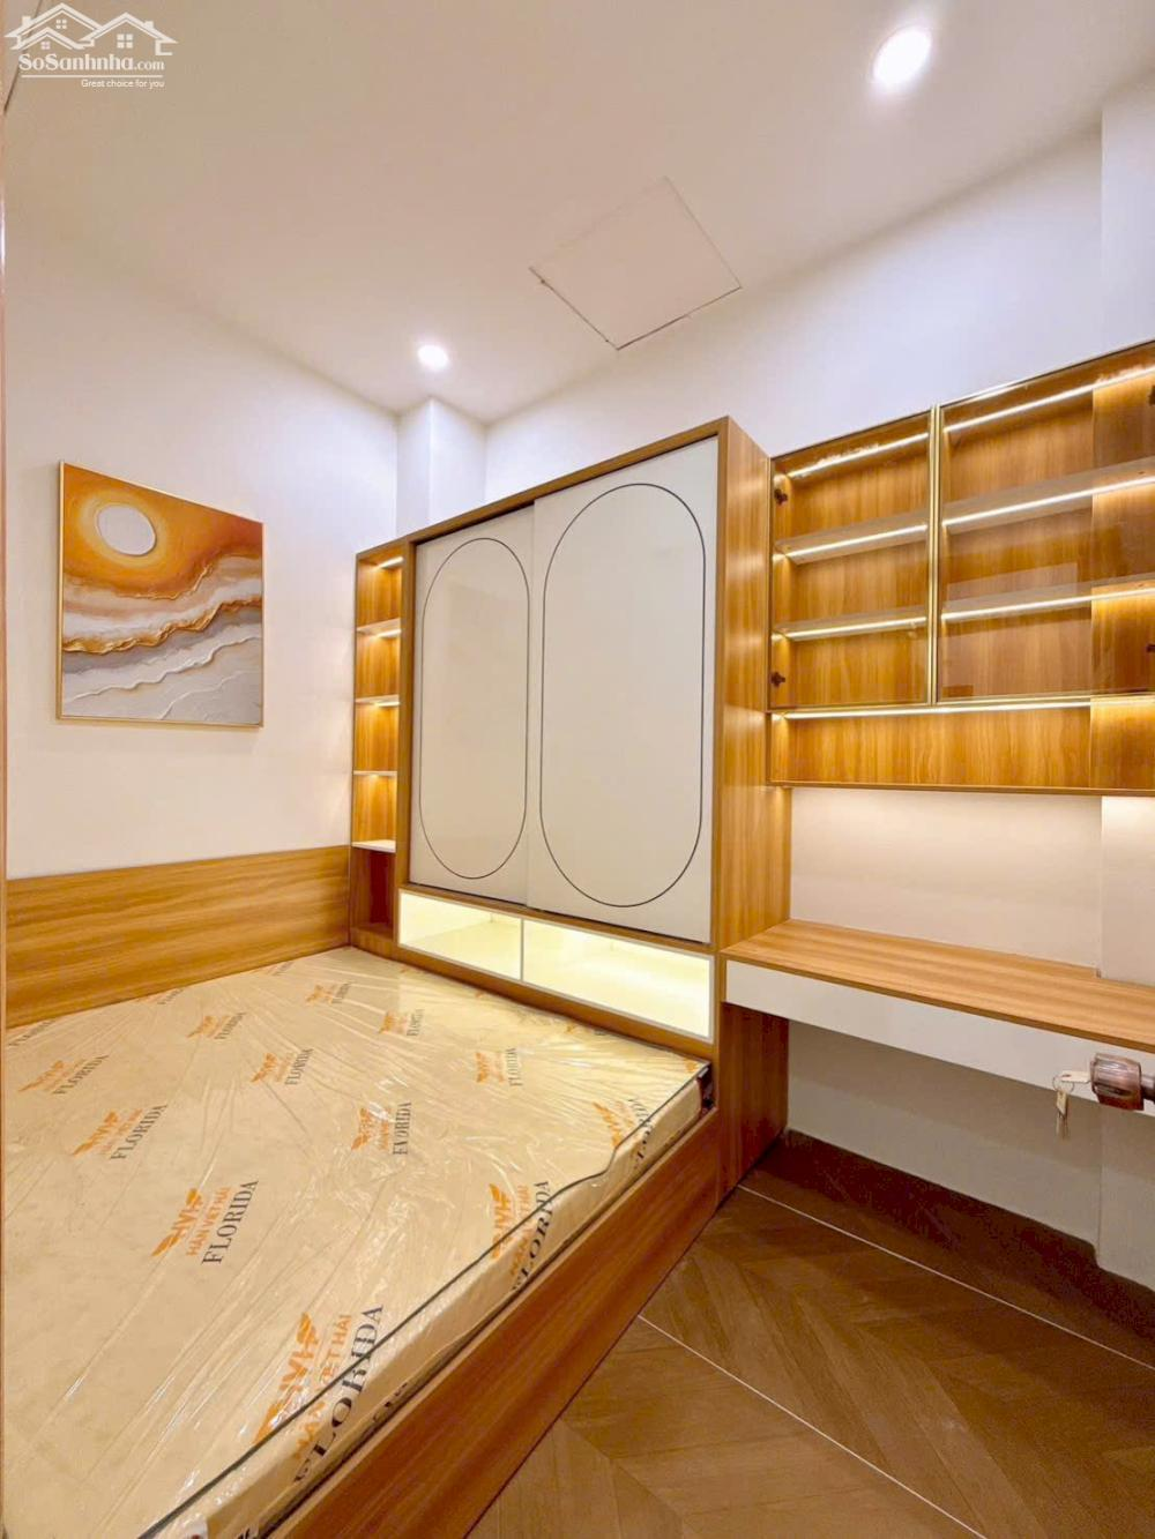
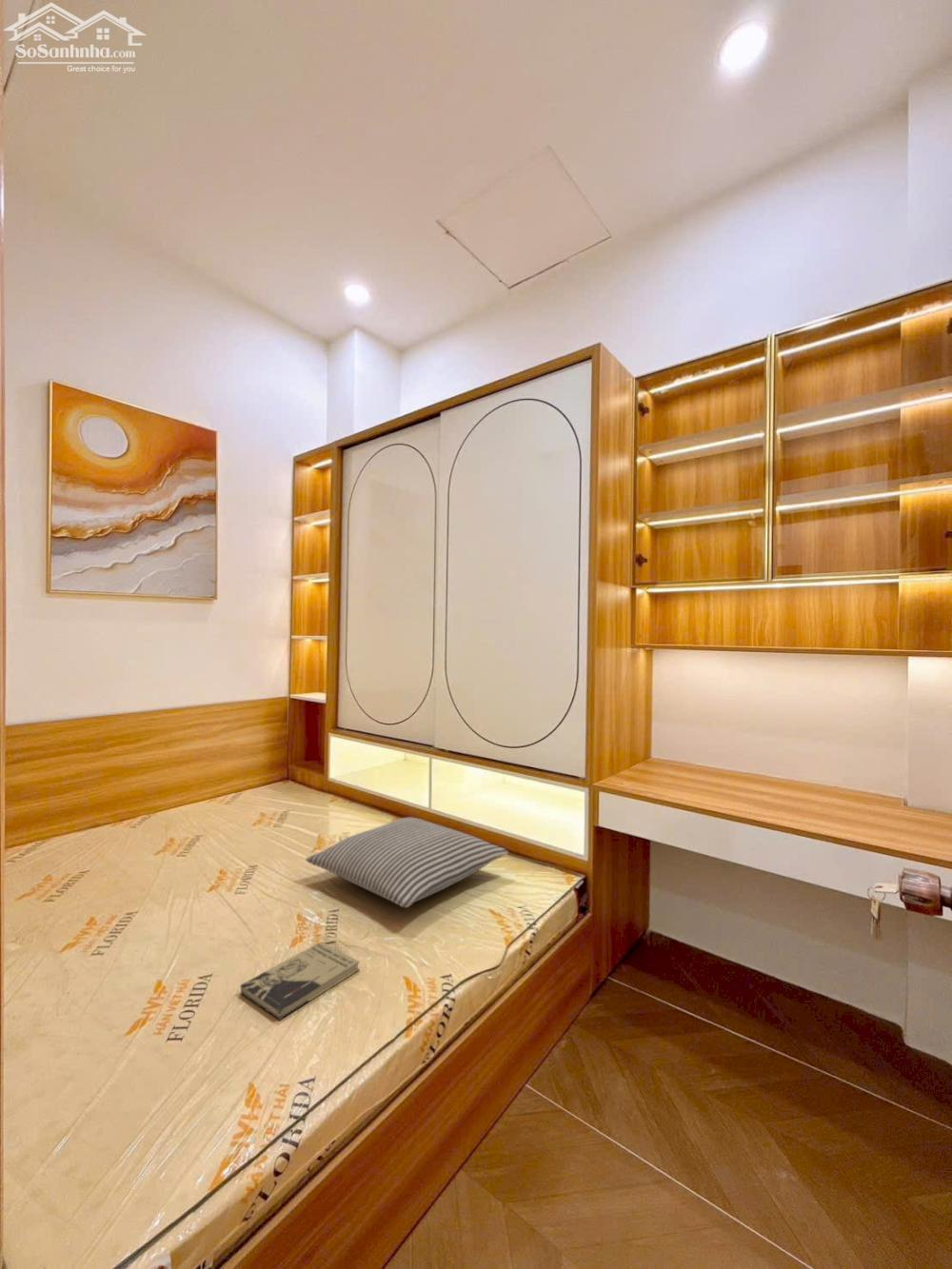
+ pillow [305,817,509,908]
+ book [239,941,361,1021]
